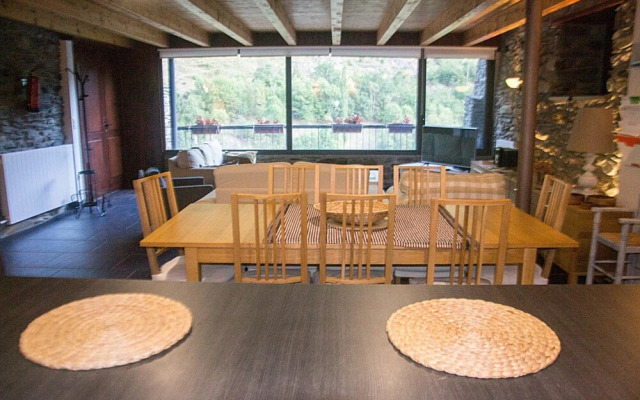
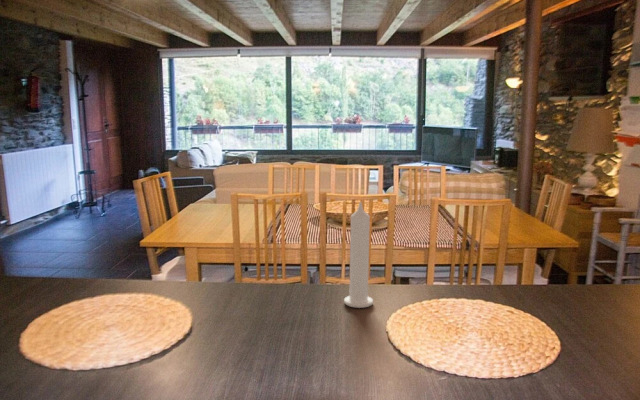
+ candle [343,201,374,309]
